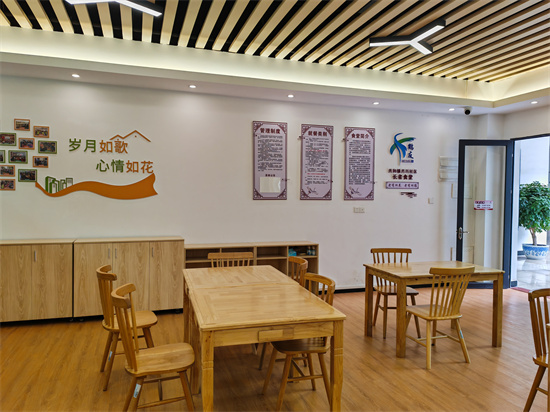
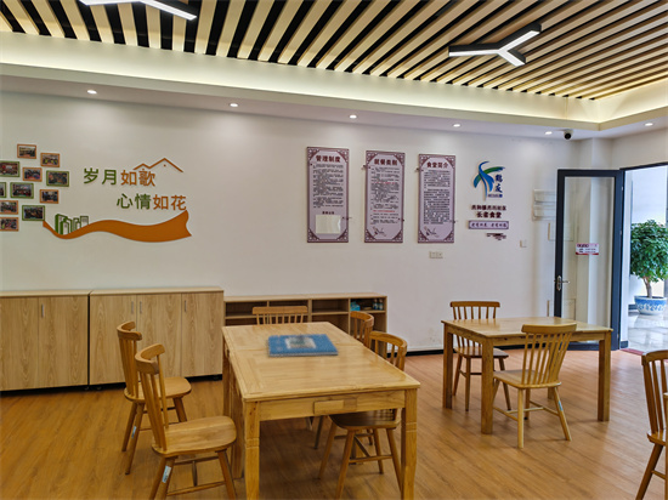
+ architectural model [267,333,340,358]
